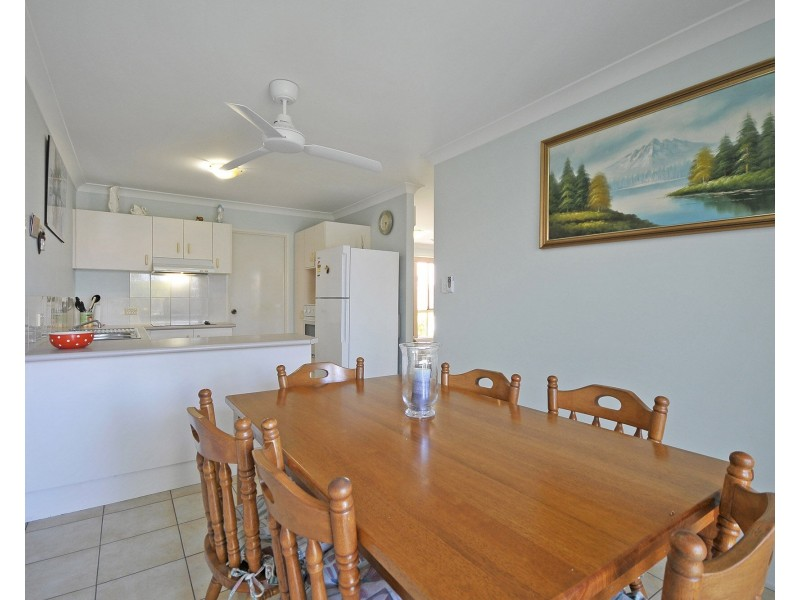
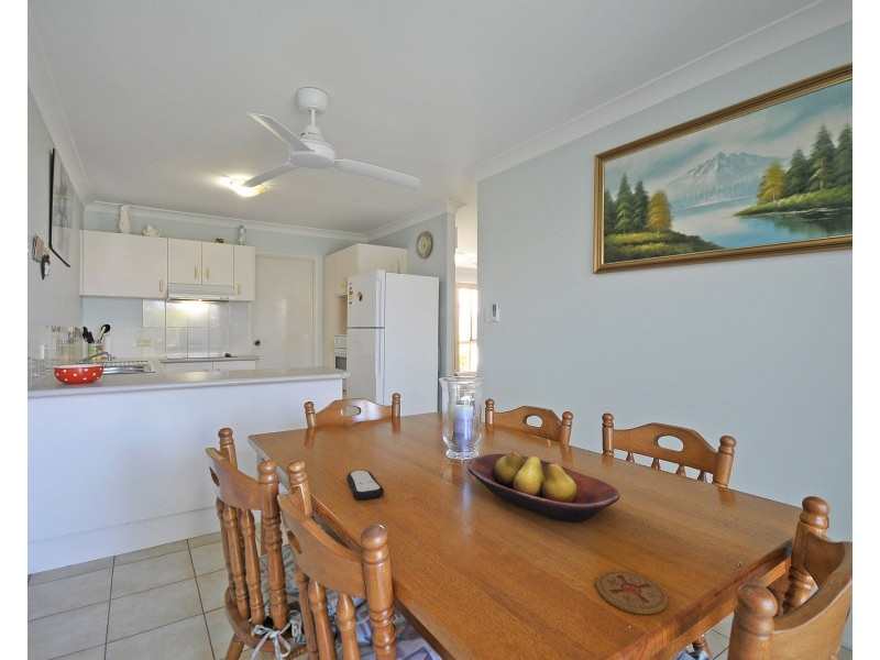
+ fruit bowl [466,450,622,524]
+ coaster [595,570,669,615]
+ remote control [345,469,385,501]
